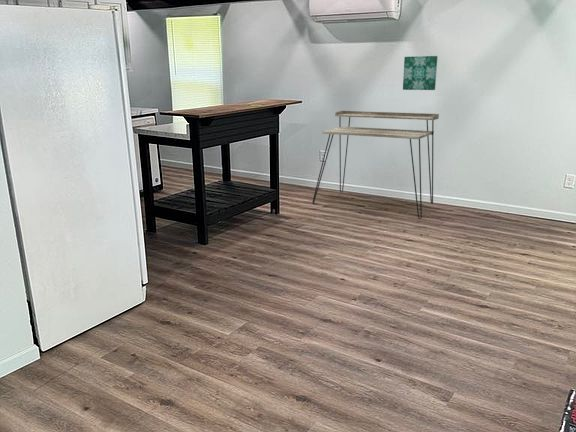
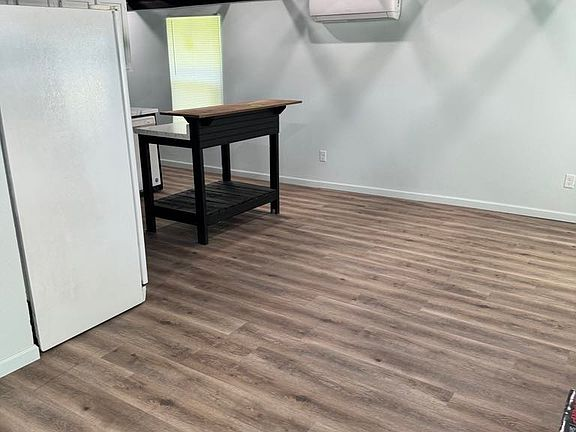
- wall art [402,55,438,91]
- desk [311,110,440,220]
